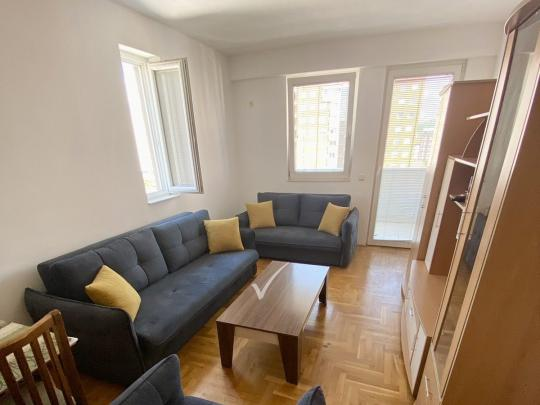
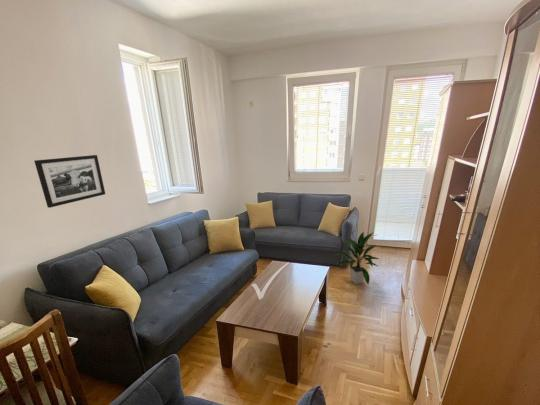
+ picture frame [33,154,106,209]
+ indoor plant [335,231,380,286]
